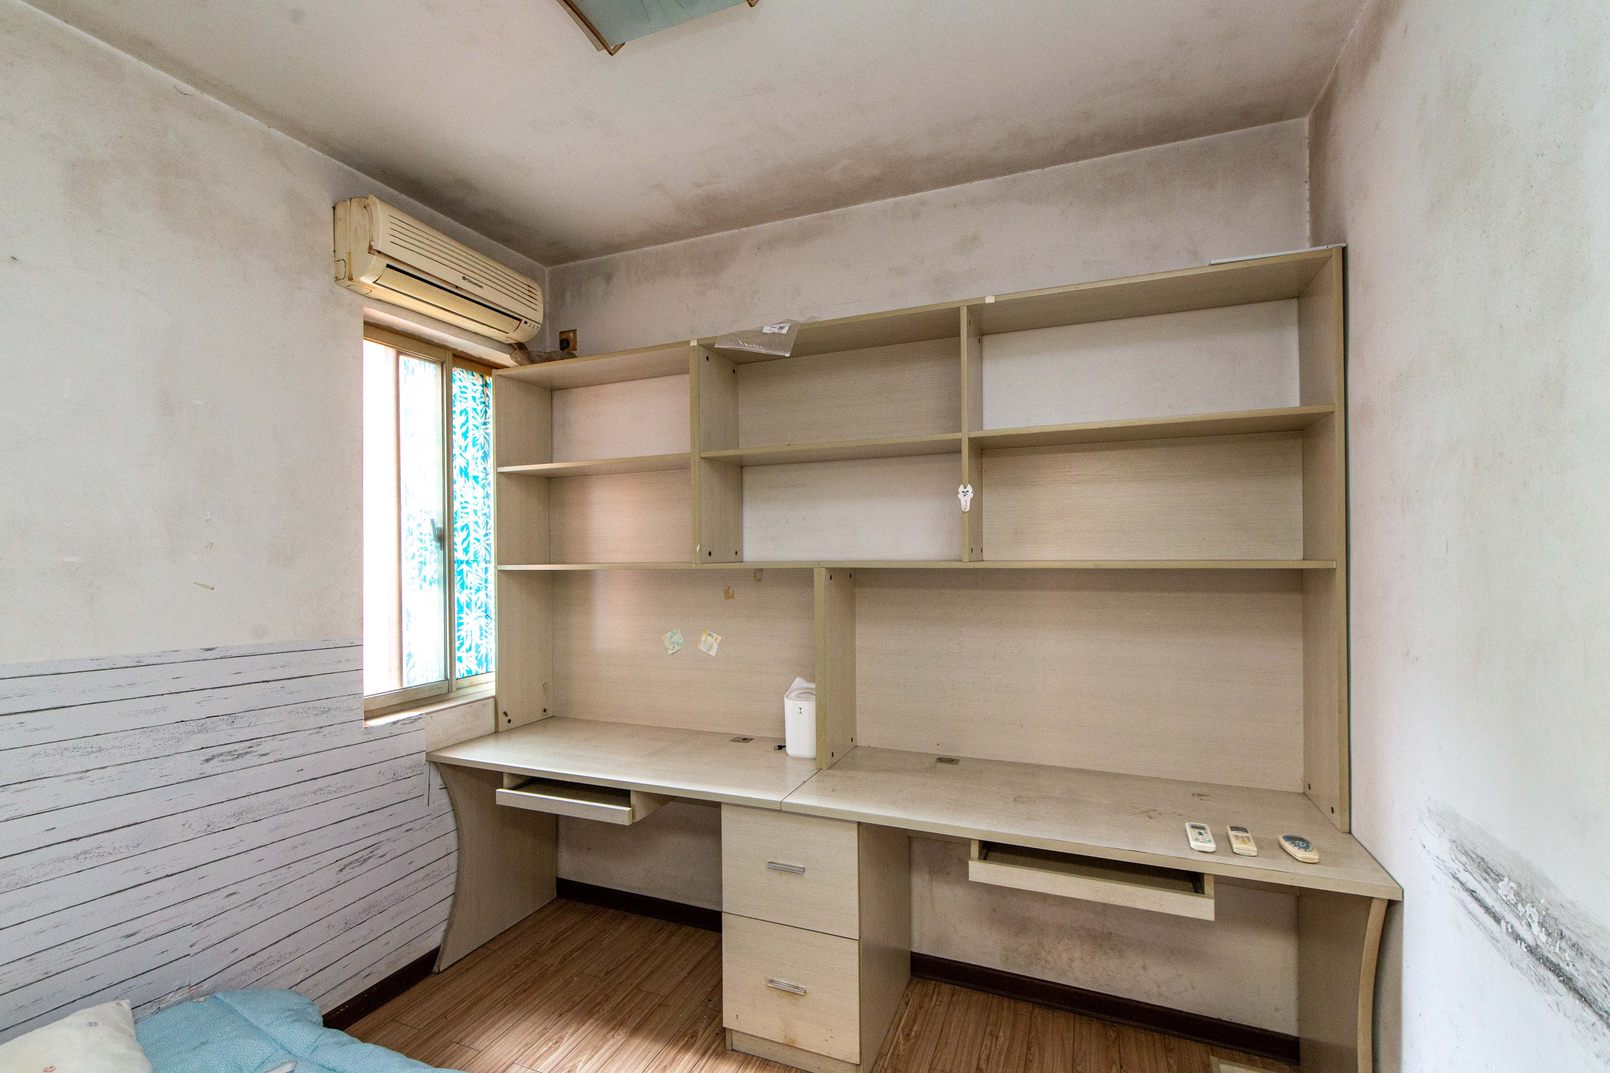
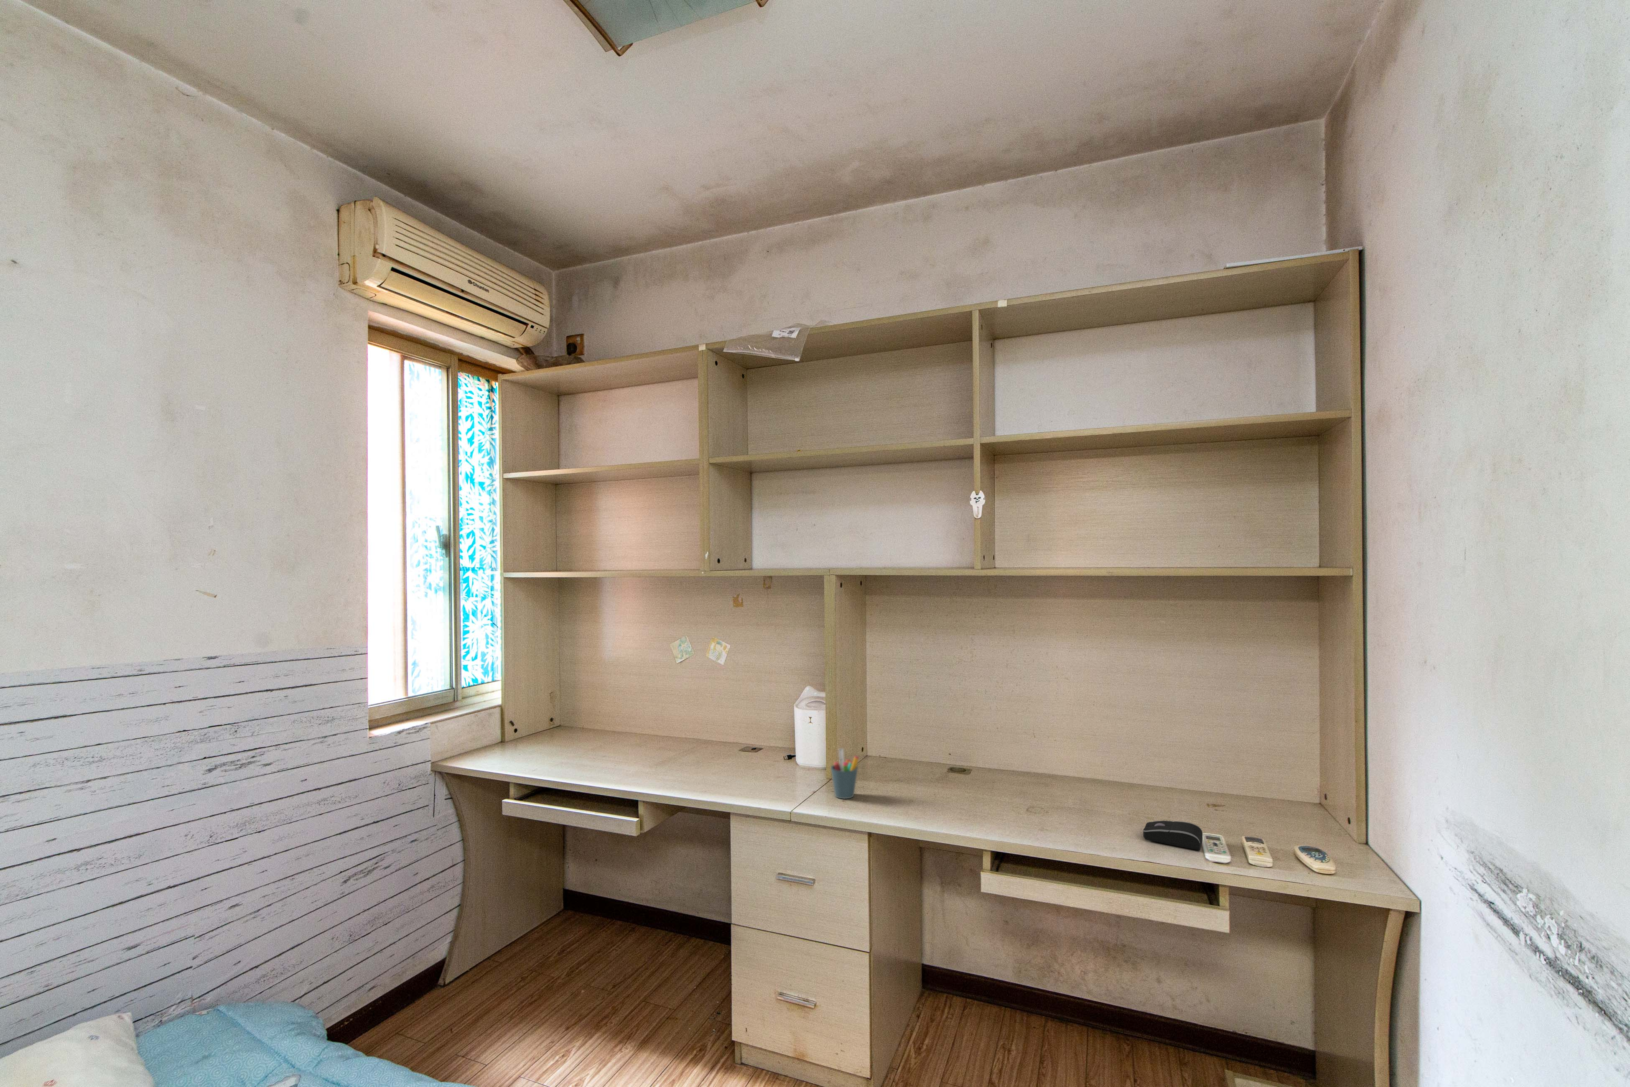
+ pen holder [831,749,860,799]
+ computer mouse [1142,820,1203,850]
